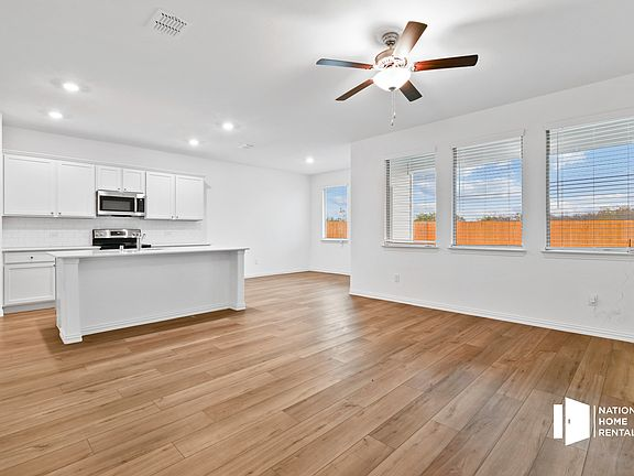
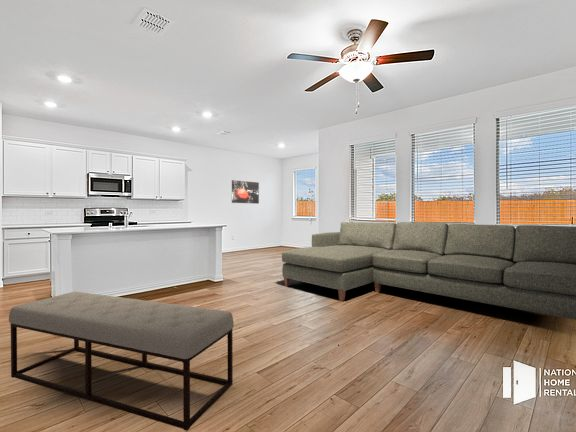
+ wall art [231,179,260,205]
+ sofa [281,221,576,321]
+ bench [8,291,235,432]
